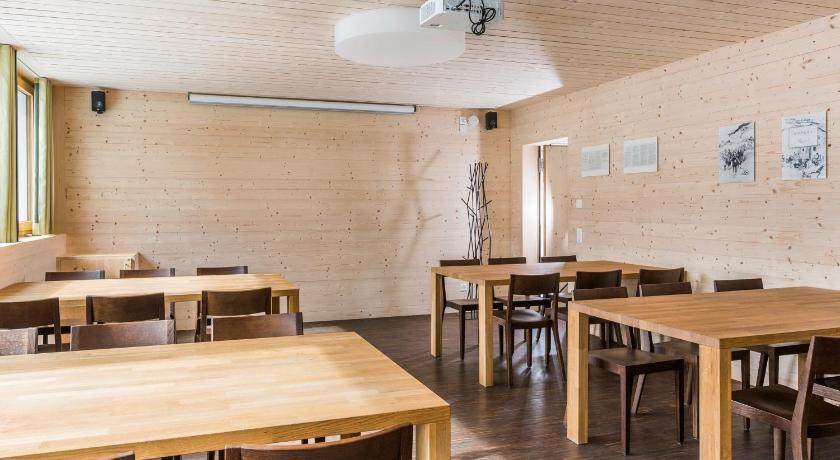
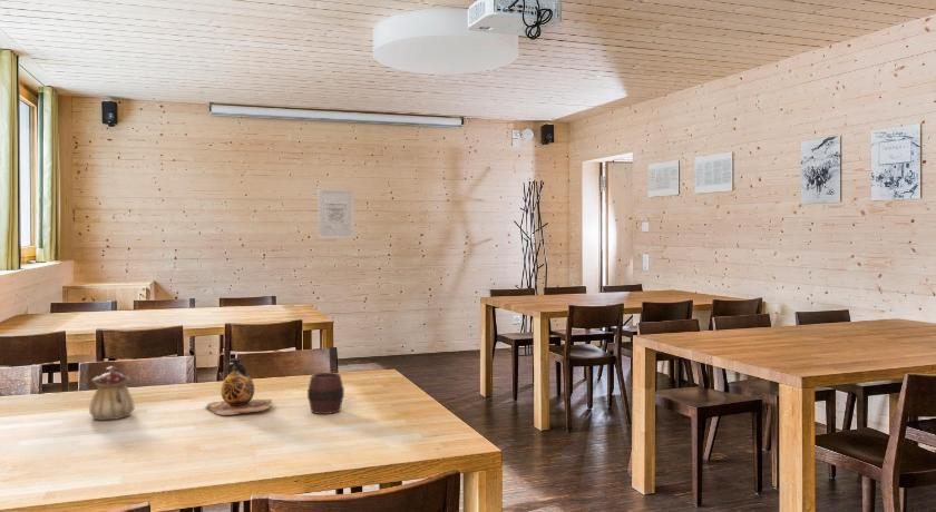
+ wall art [318,187,355,240]
+ teapot [88,365,136,421]
+ vase [205,357,273,416]
+ cup [306,372,345,415]
